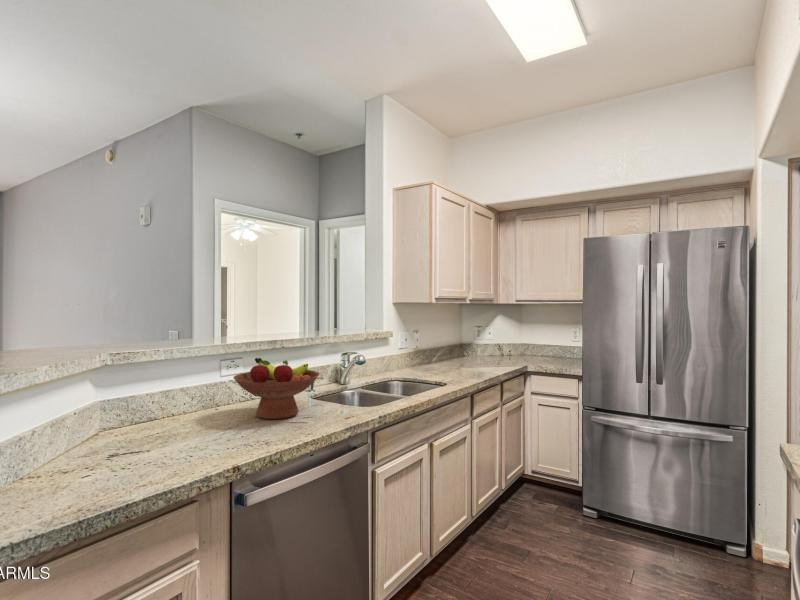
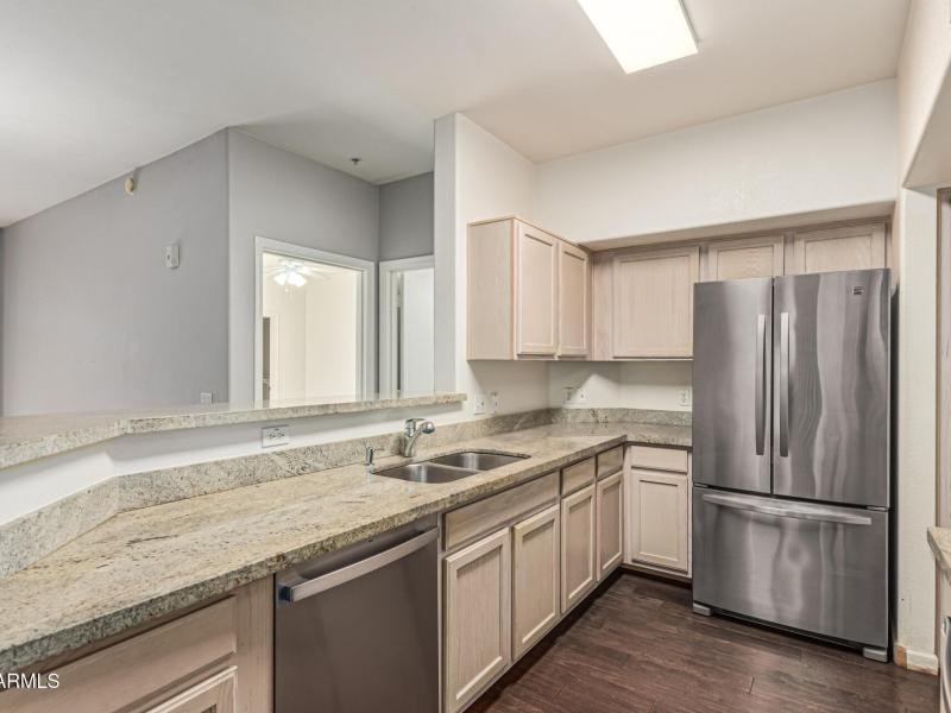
- fruit bowl [233,357,320,420]
